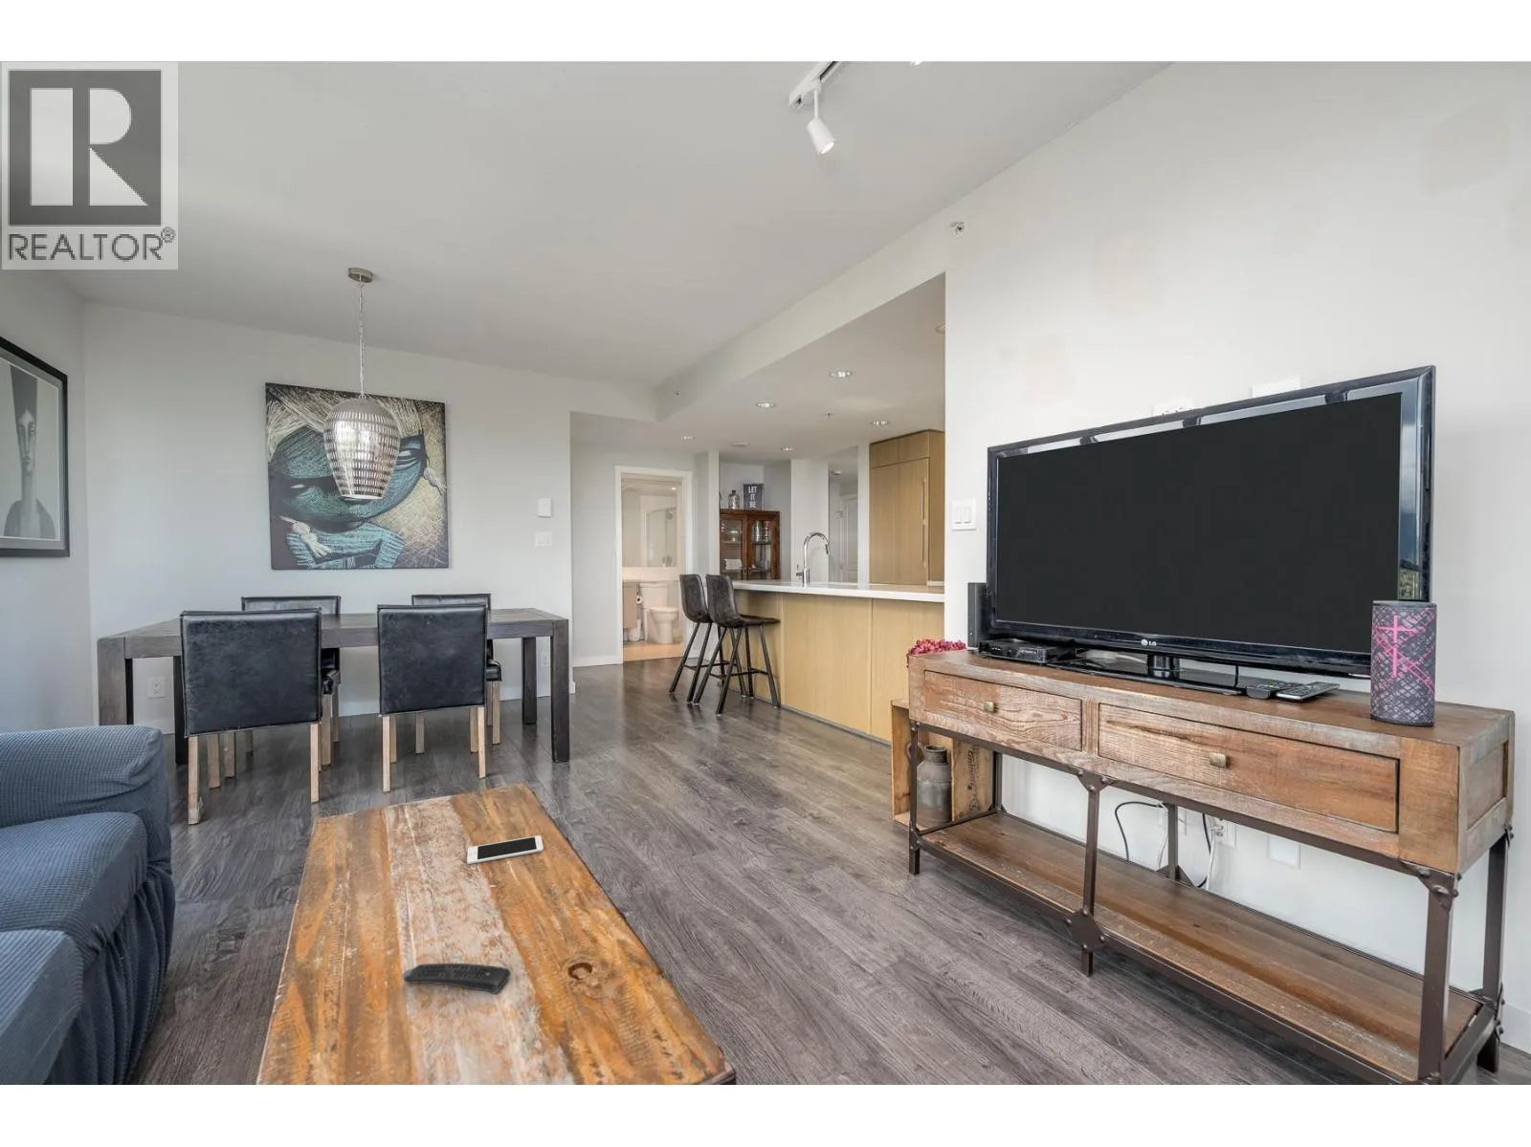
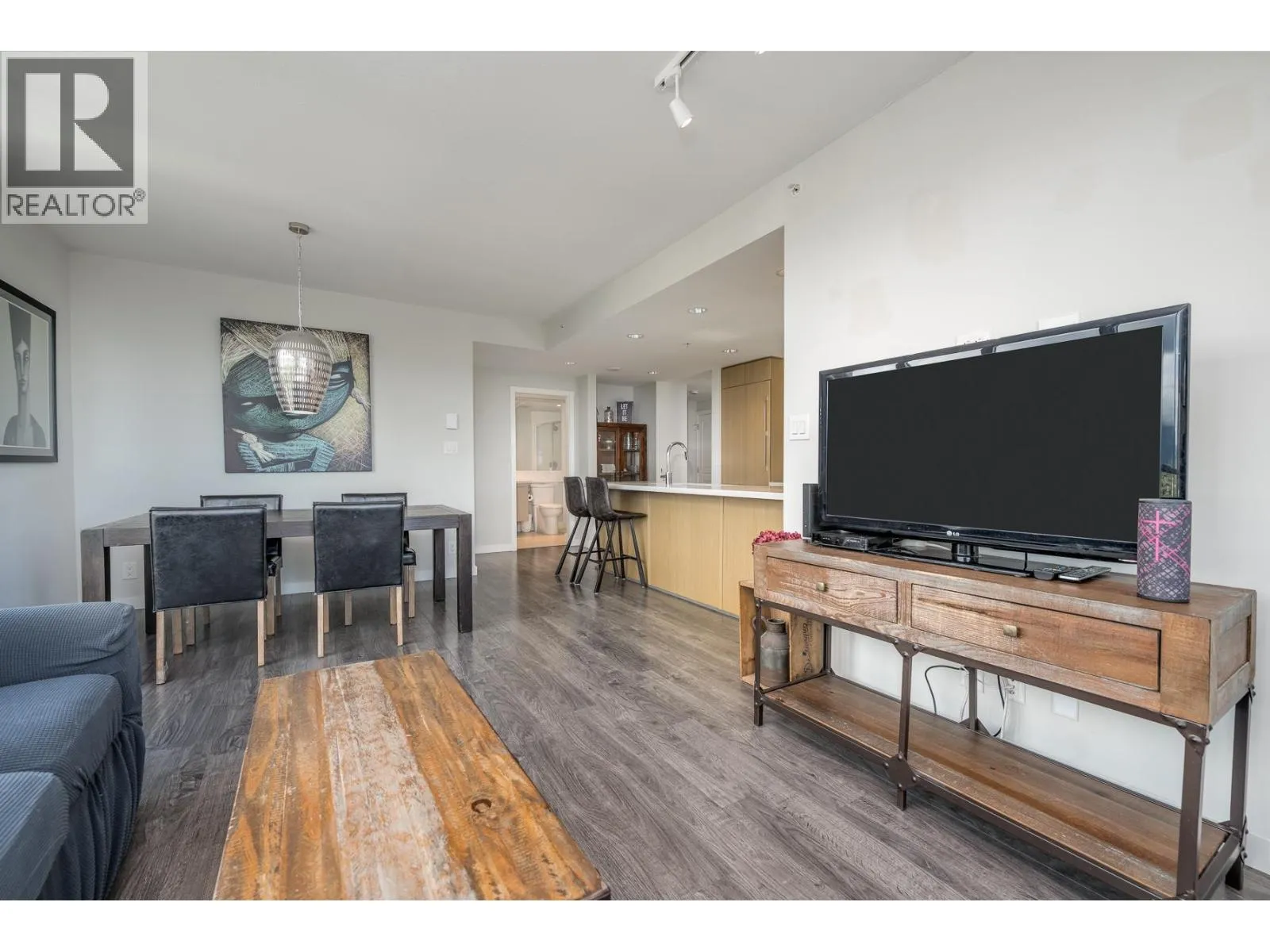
- remote control [401,963,512,995]
- cell phone [467,835,545,865]
